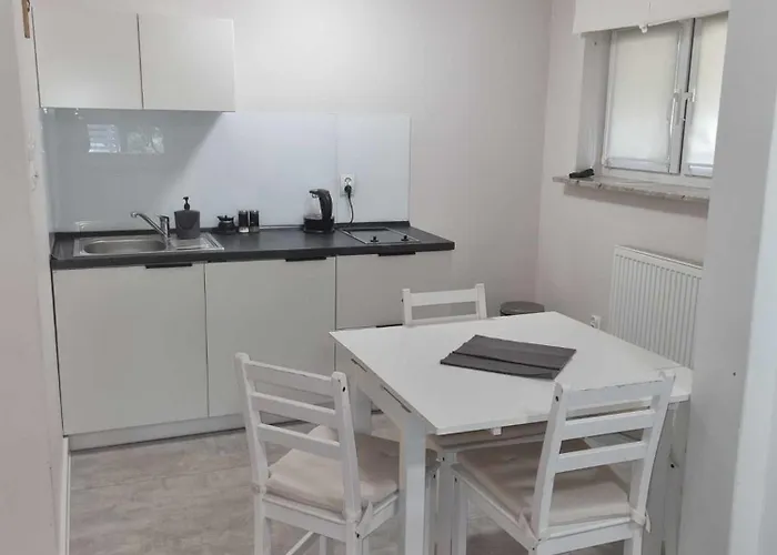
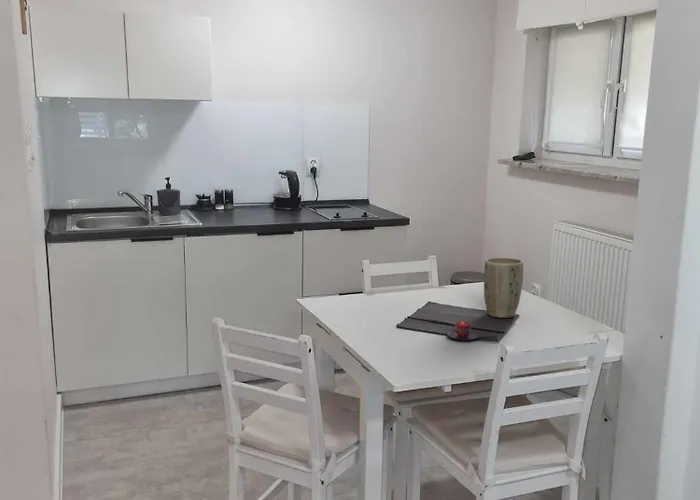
+ teacup [446,321,479,341]
+ plant pot [483,257,524,319]
